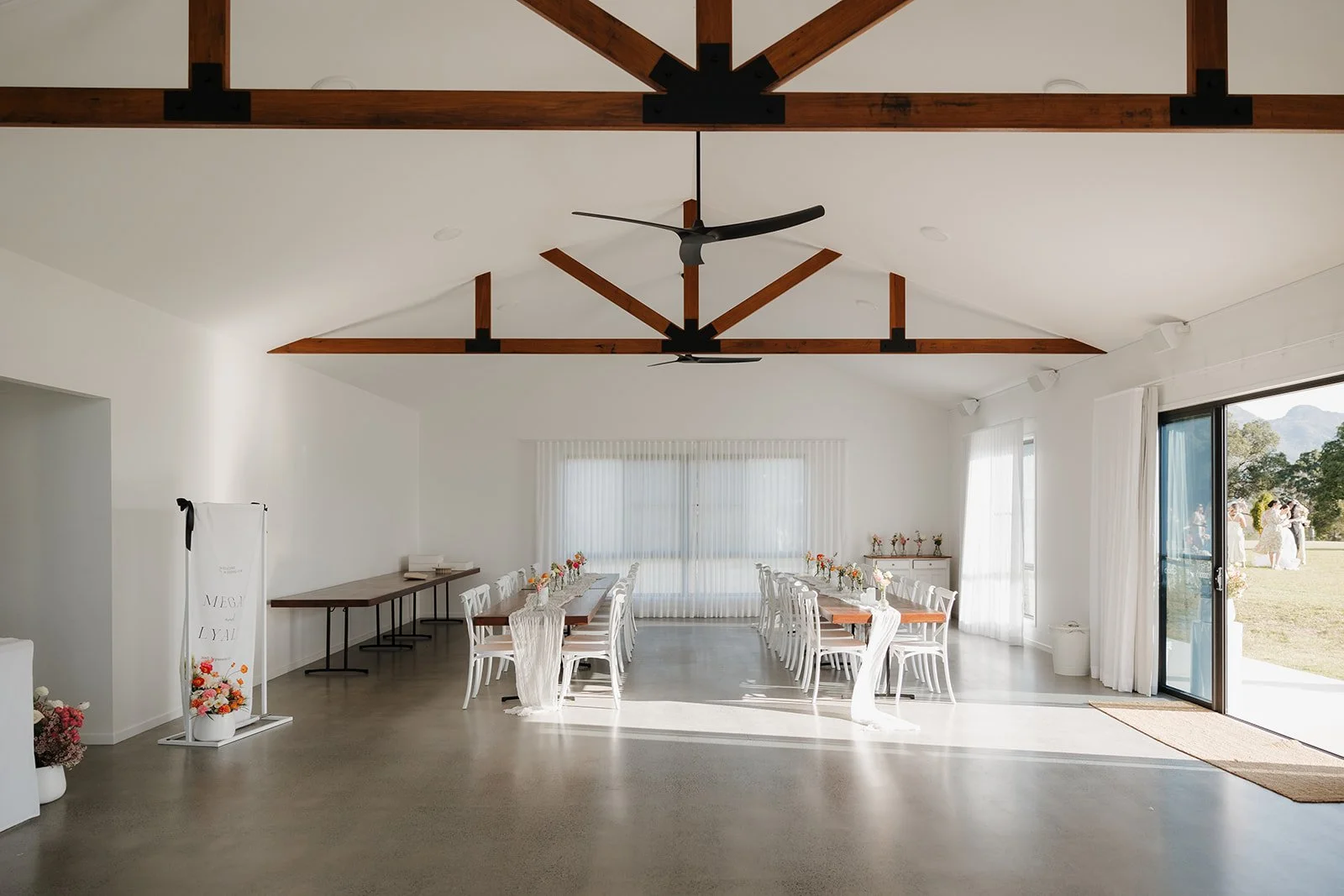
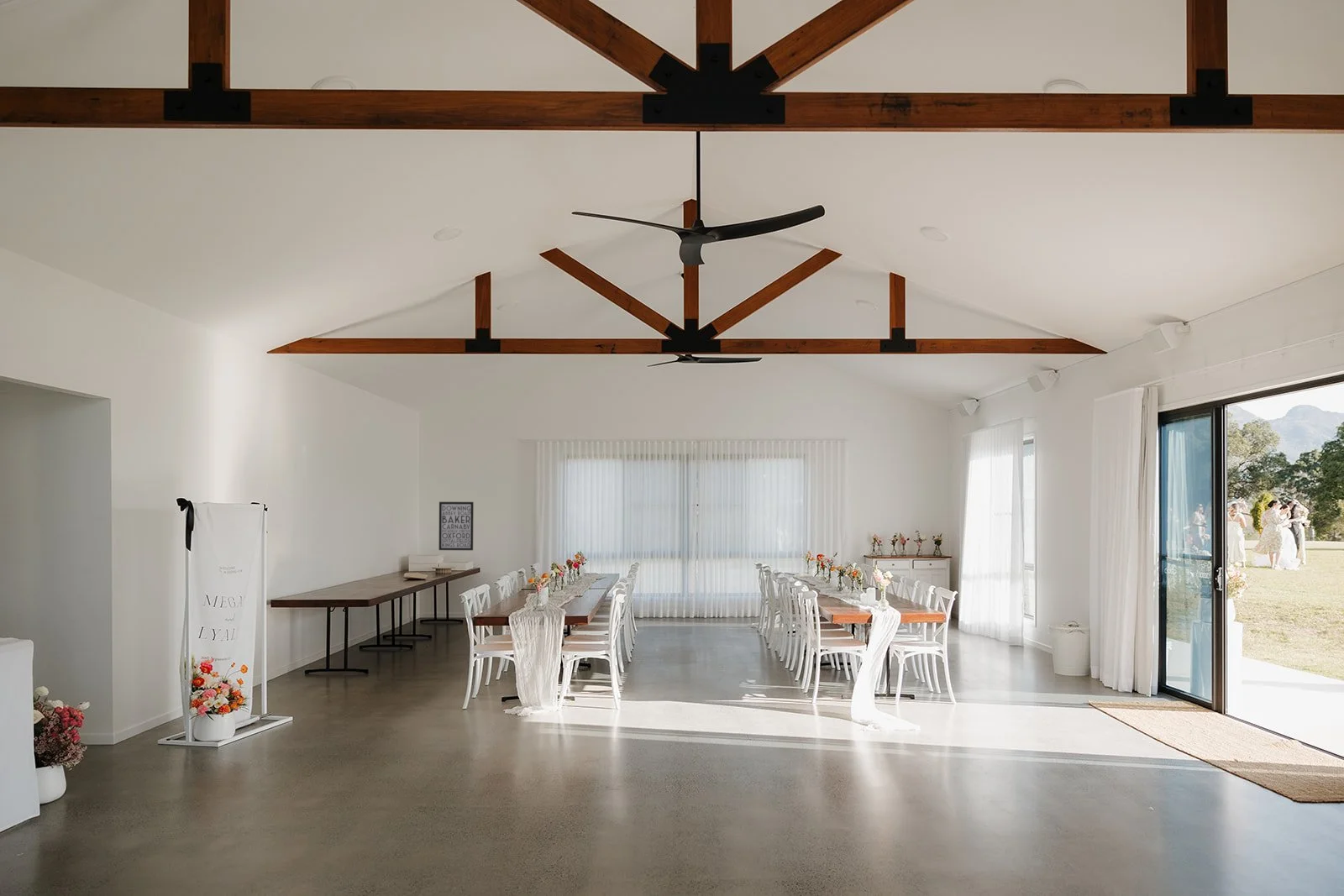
+ wall art [438,501,475,551]
